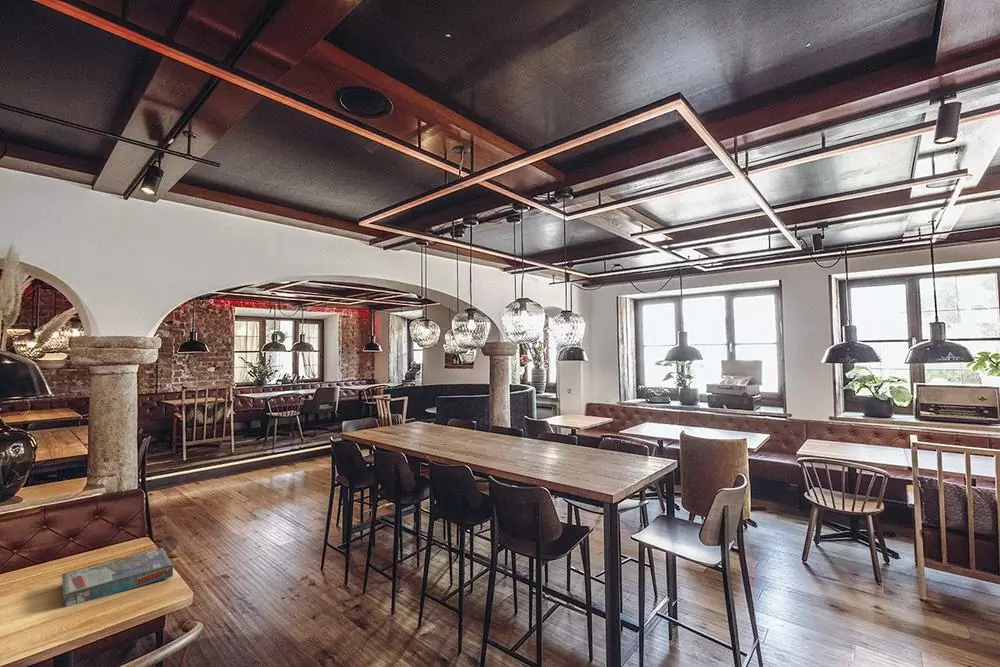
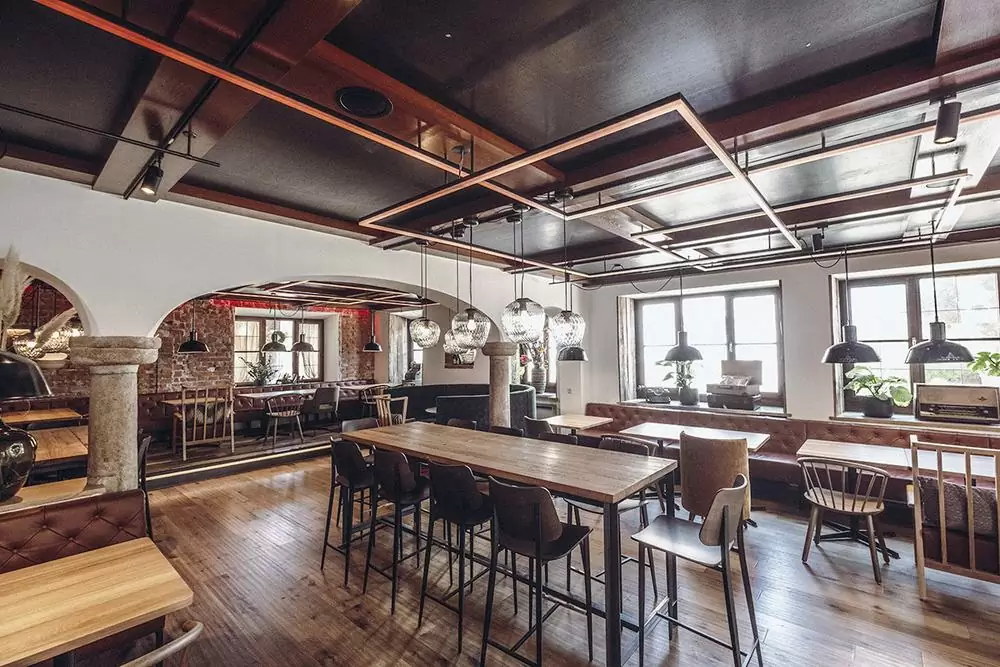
- board game [61,547,174,609]
